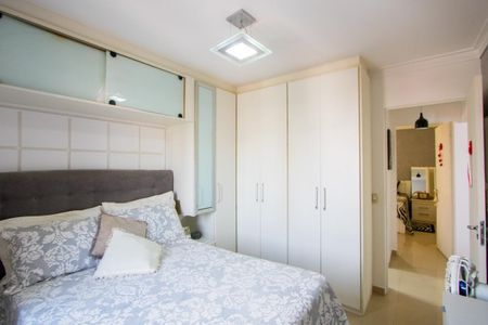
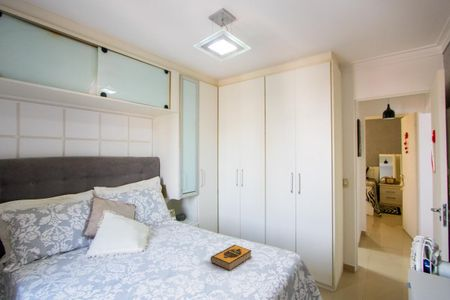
+ hardback book [210,244,252,272]
